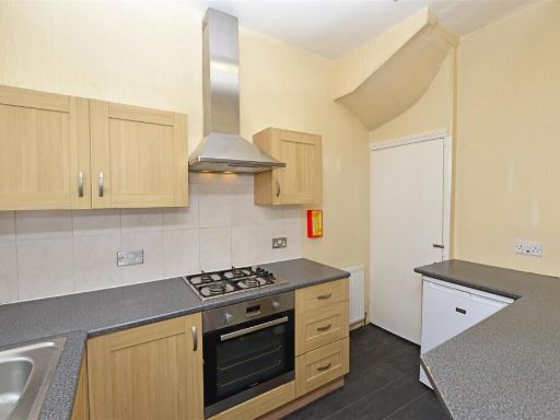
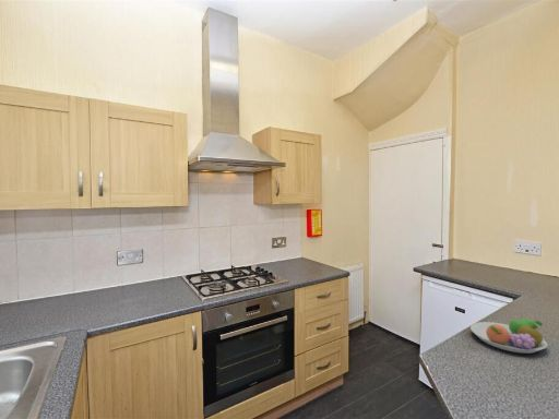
+ fruit bowl [469,319,549,355]
